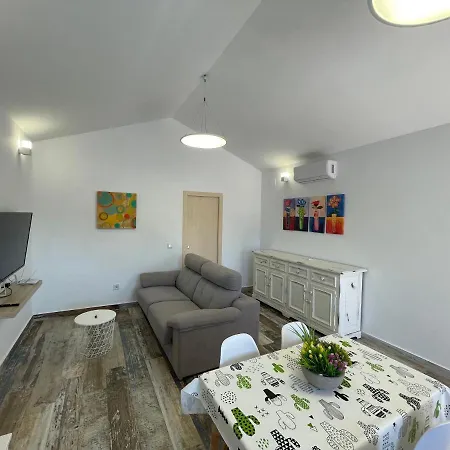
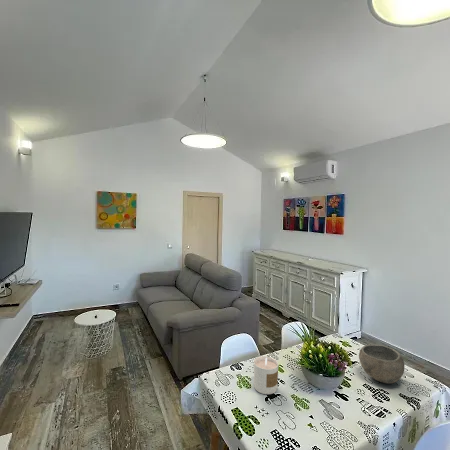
+ bowl [358,343,405,385]
+ candle [253,355,279,395]
